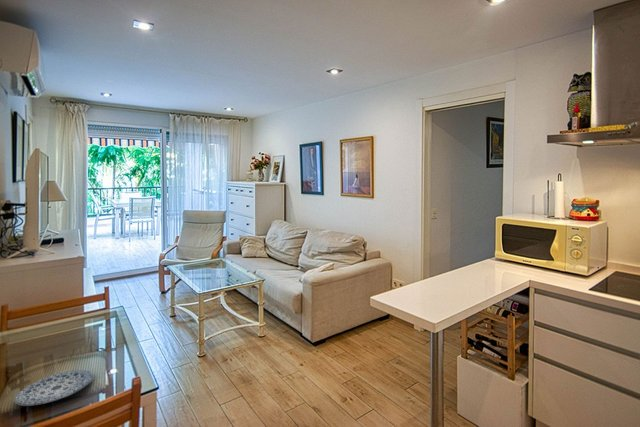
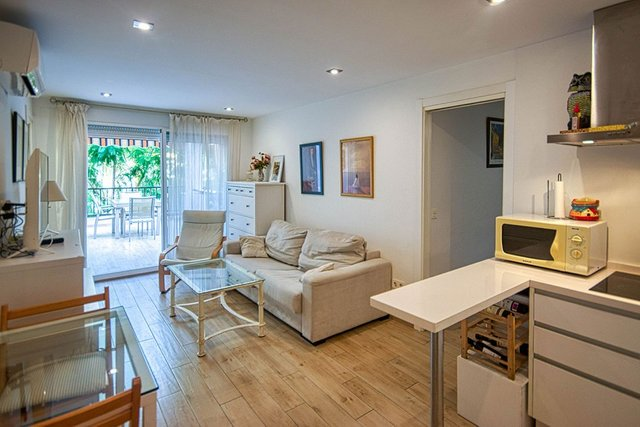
- plate [13,369,95,407]
